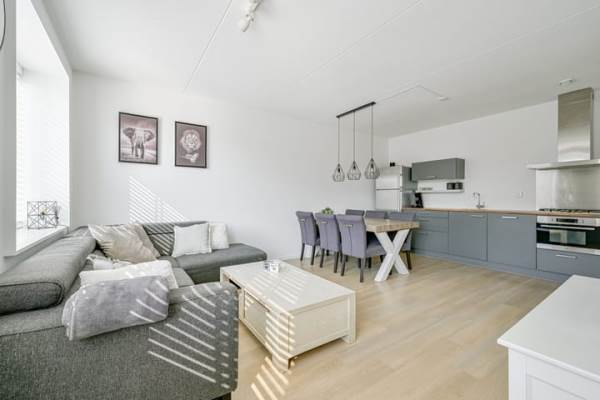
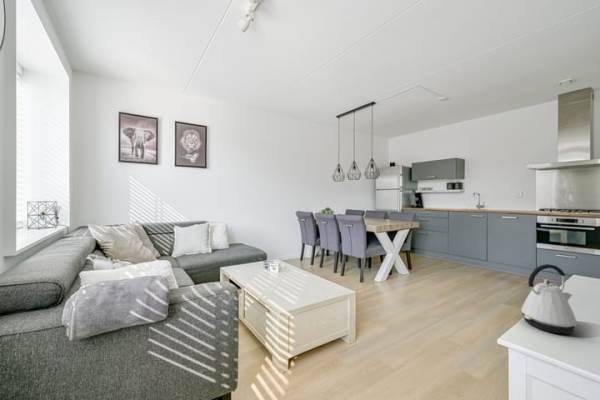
+ kettle [520,263,578,335]
